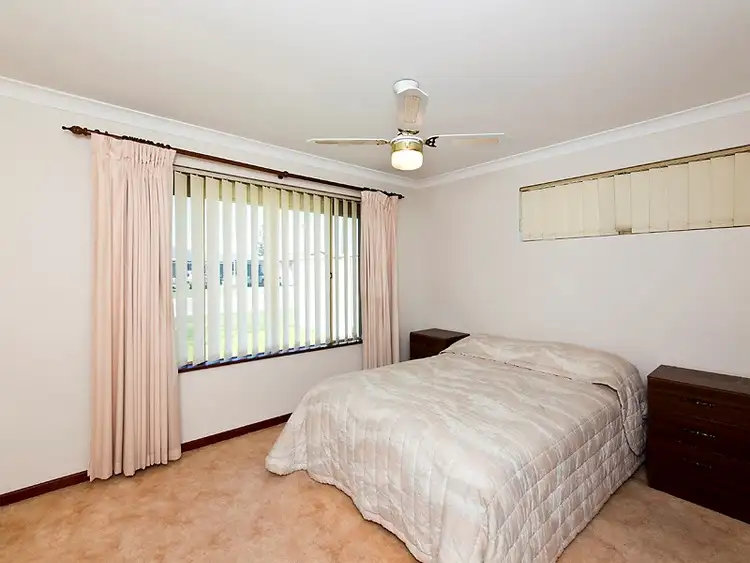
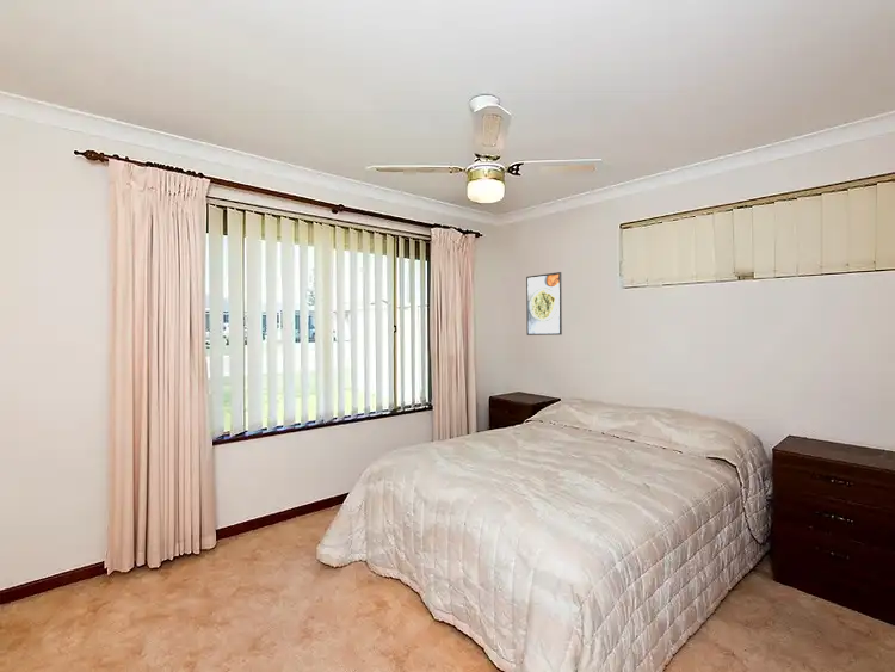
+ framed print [525,271,563,337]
